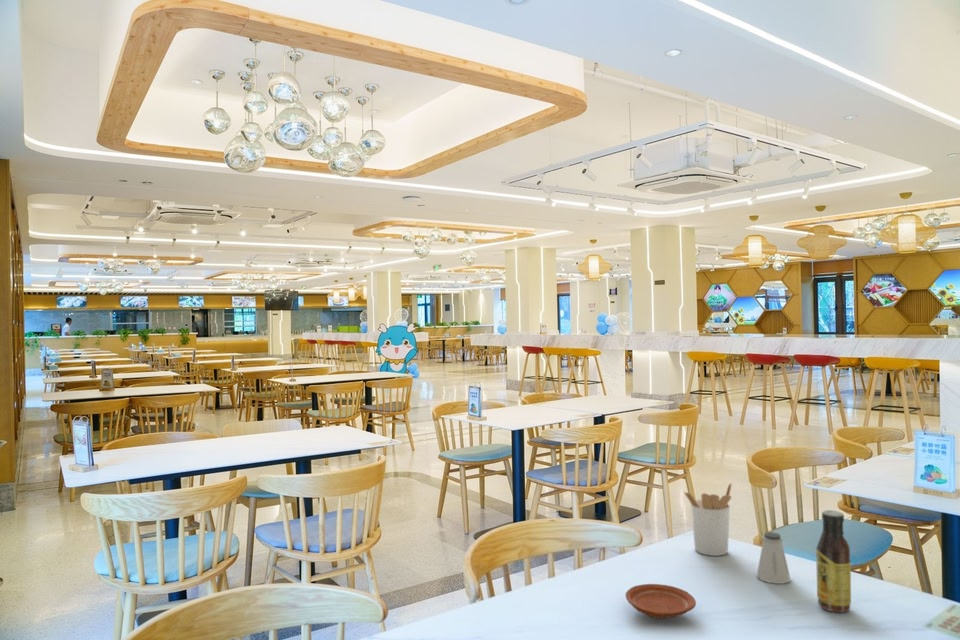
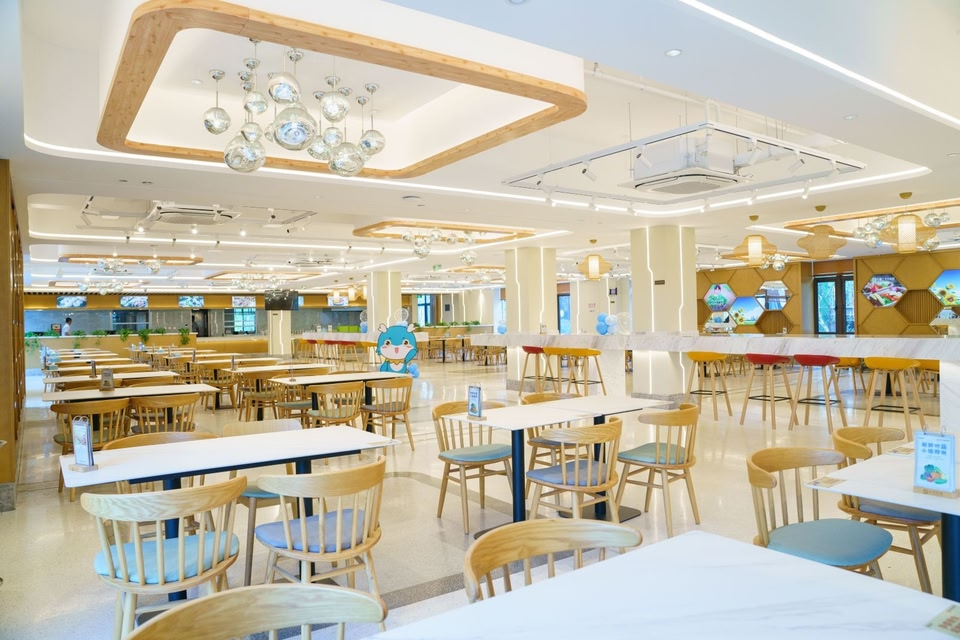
- saltshaker [756,531,792,585]
- utensil holder [683,482,733,557]
- sauce bottle [815,509,852,613]
- plate [625,583,697,620]
